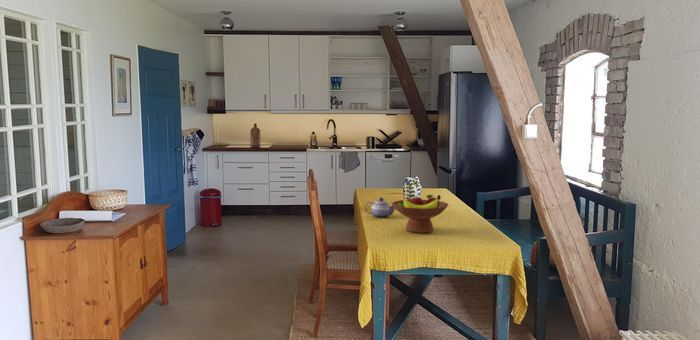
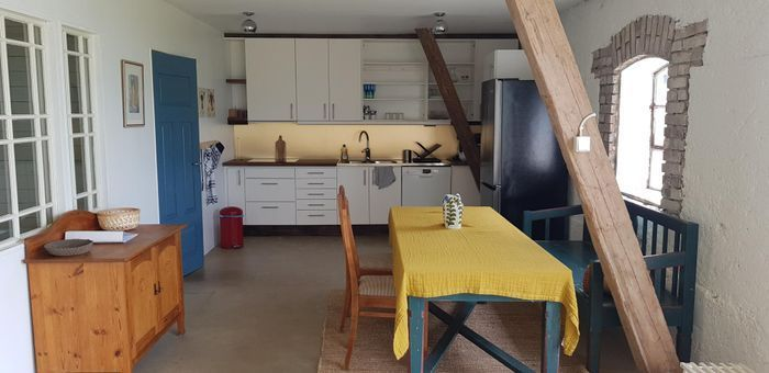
- fruit bowl [391,194,449,234]
- teapot [364,197,395,218]
